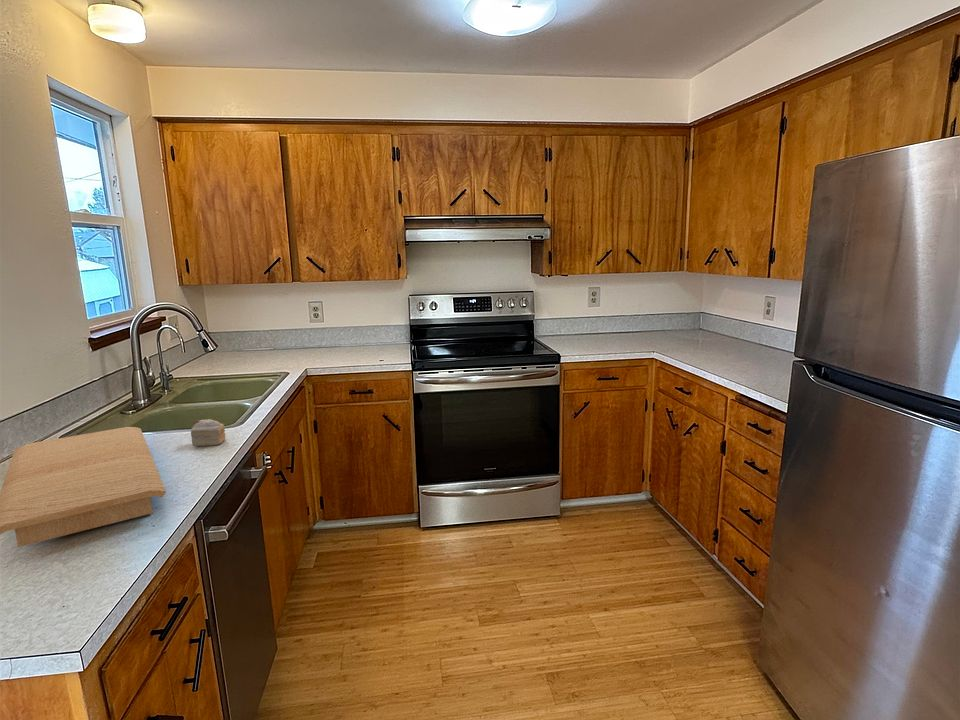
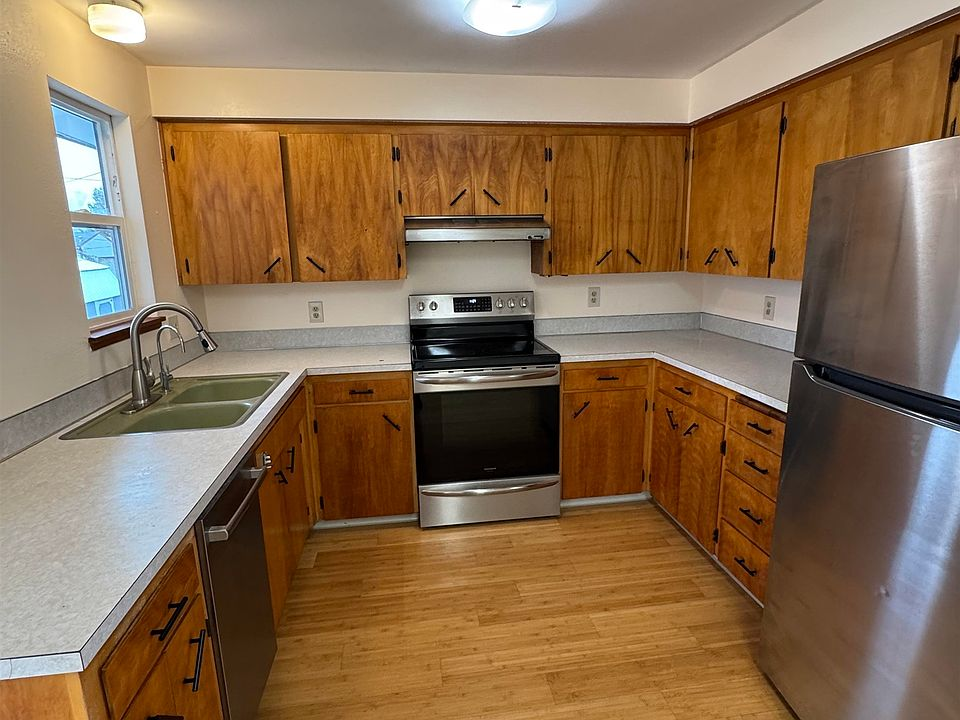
- cake slice [190,418,226,447]
- cutting board [0,426,167,548]
